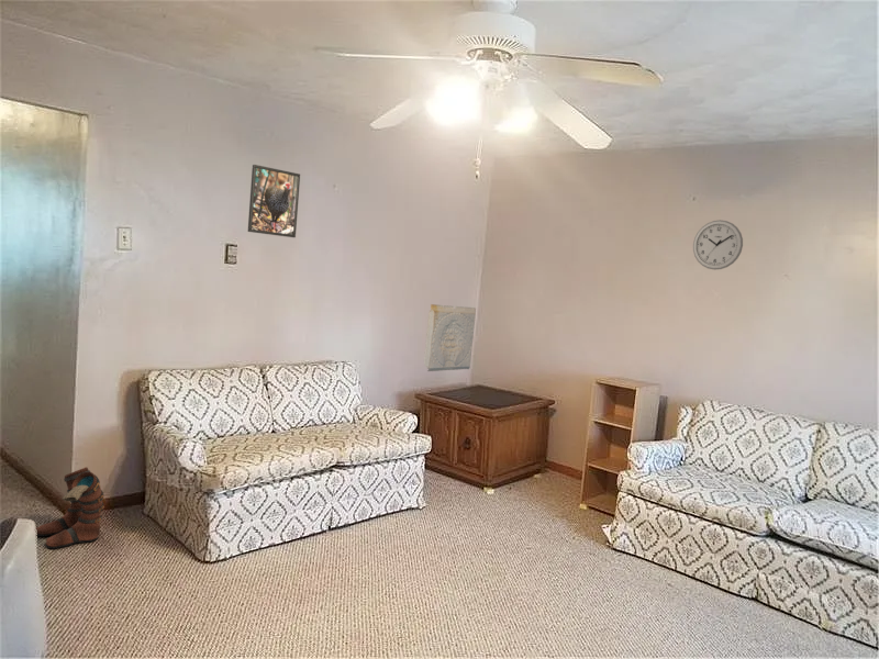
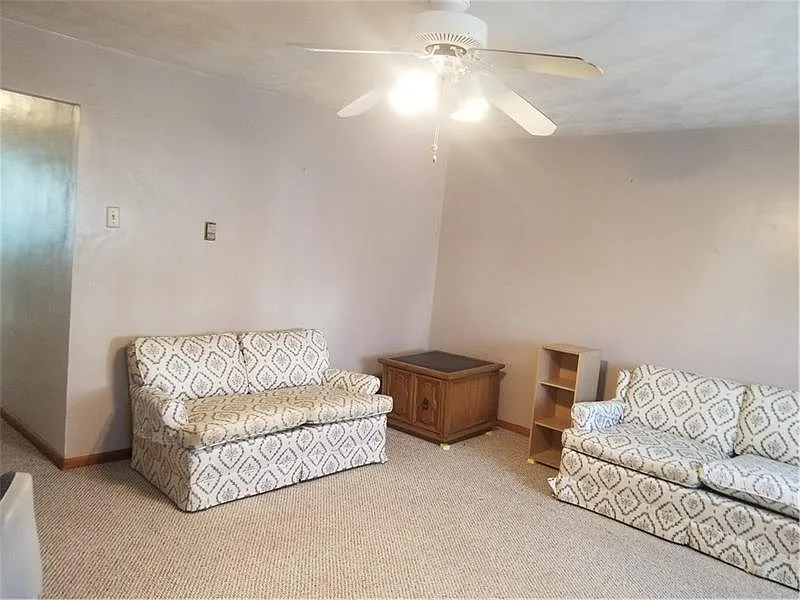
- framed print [247,164,301,238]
- wall clock [692,219,744,271]
- decorative wall panel [423,303,477,372]
- boots [35,466,105,549]
